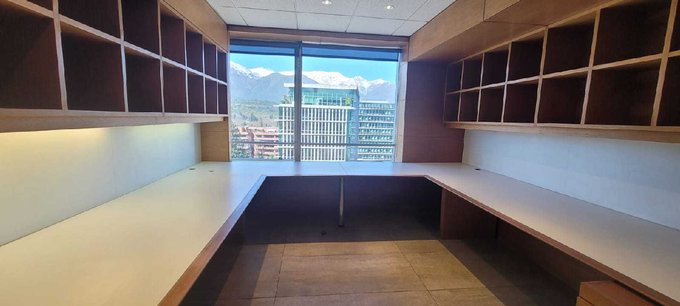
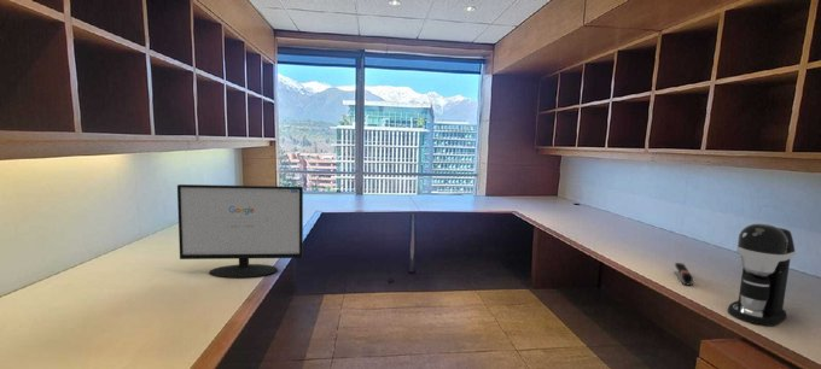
+ computer monitor [176,183,304,279]
+ coffee maker [727,223,797,327]
+ stapler [672,262,694,287]
